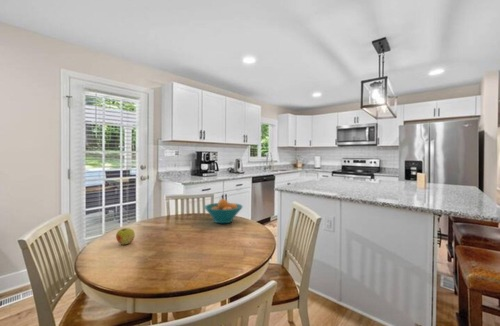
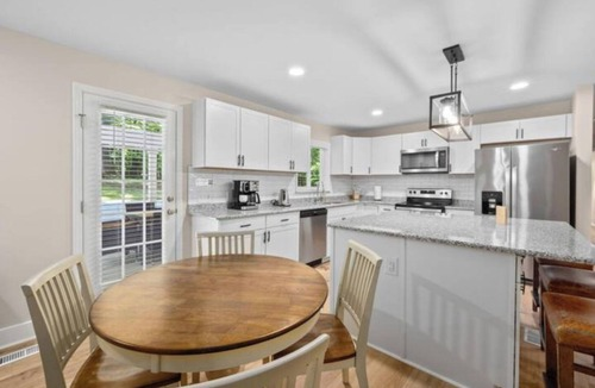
- fruit bowl [203,198,244,224]
- apple [115,227,136,245]
